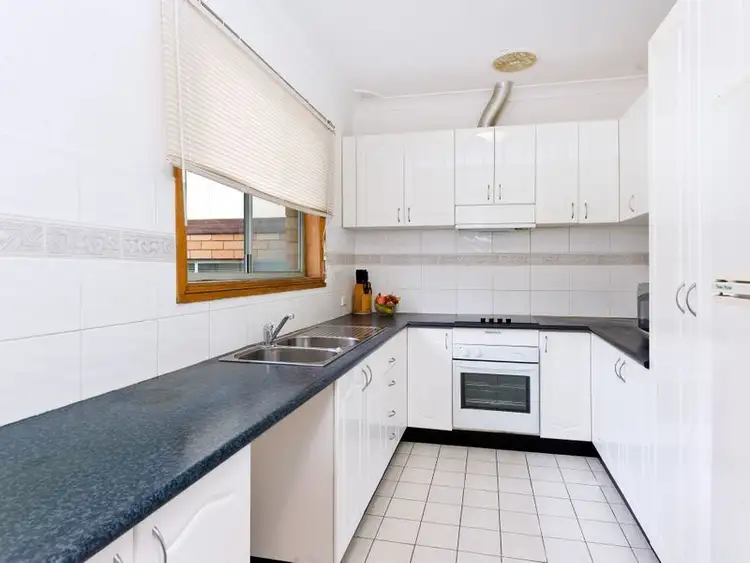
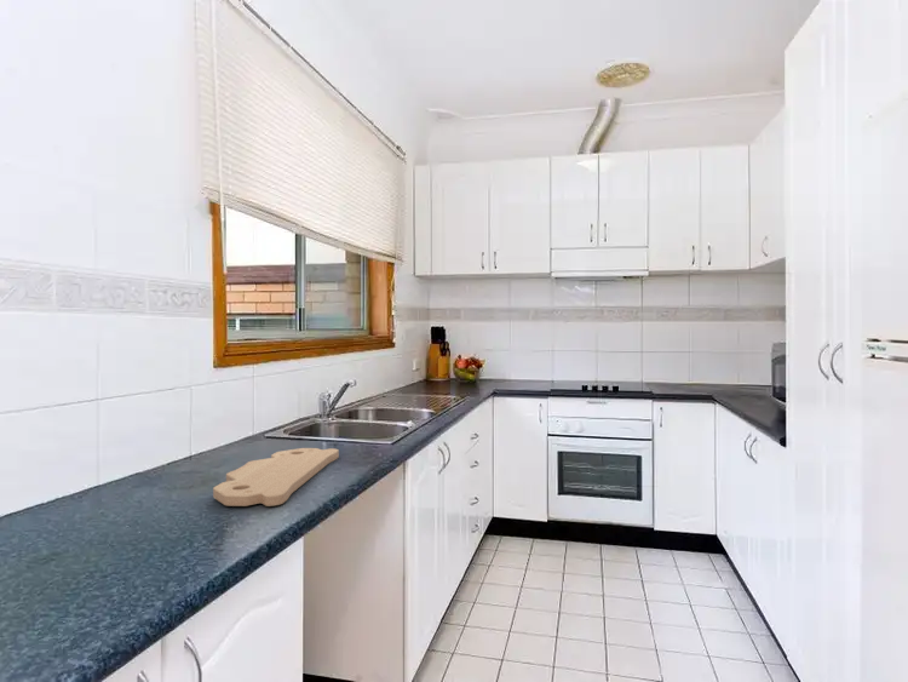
+ cutting board [212,447,340,508]
